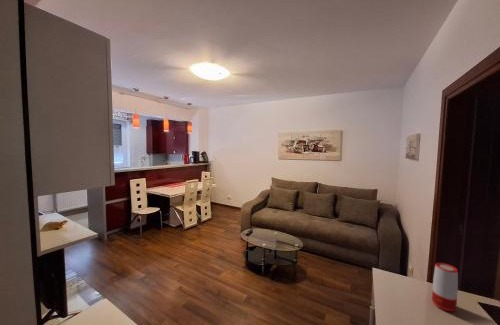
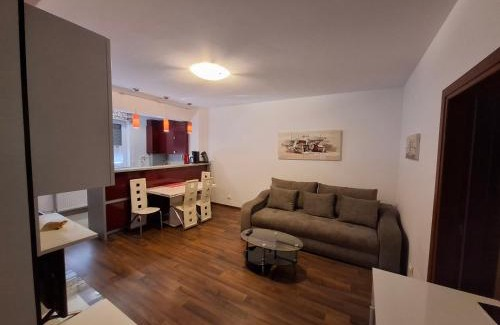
- speaker [431,262,459,312]
